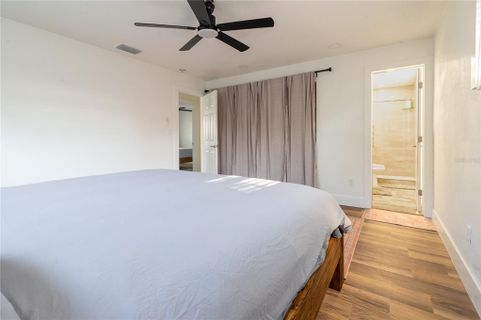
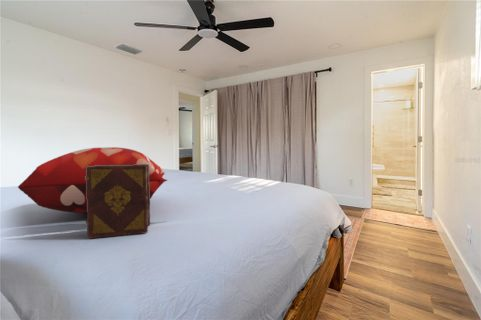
+ diary [85,164,151,239]
+ decorative pillow [17,146,168,214]
